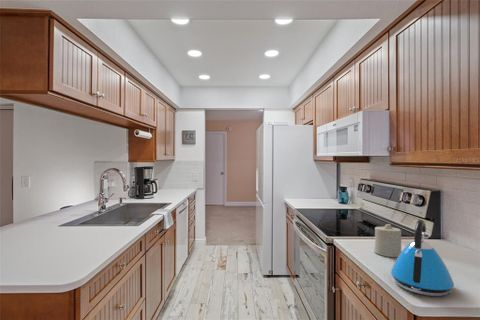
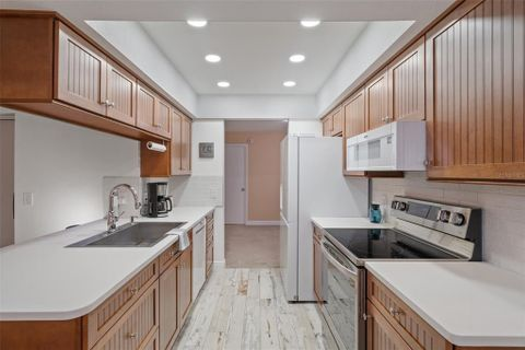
- candle [373,223,402,258]
- kettle [390,218,455,297]
